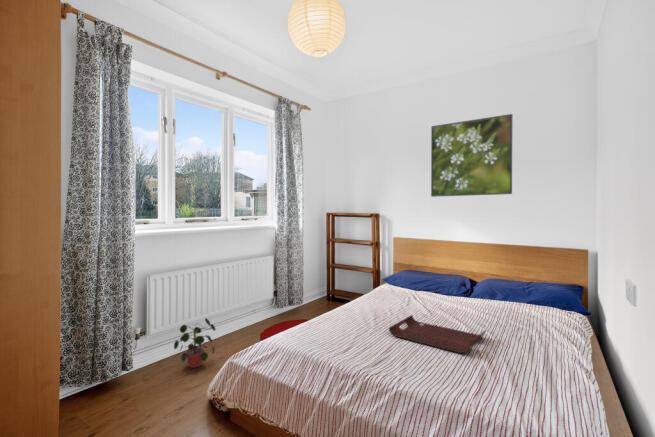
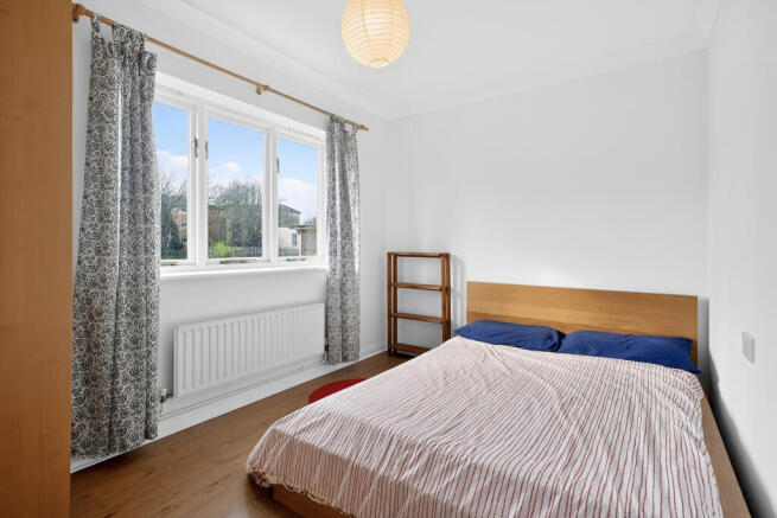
- potted plant [173,317,217,369]
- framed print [430,113,513,198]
- serving tray [388,314,486,354]
